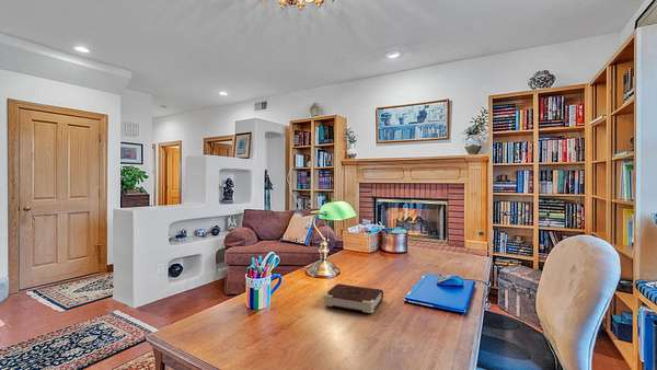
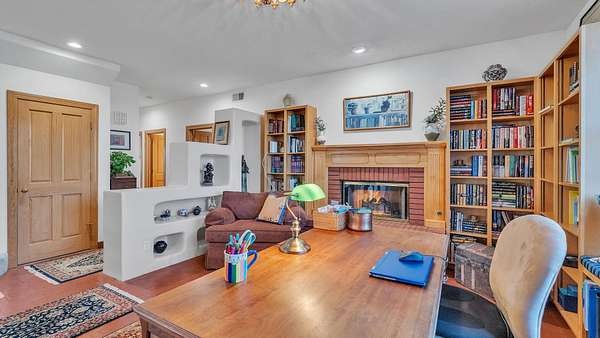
- book [322,282,384,314]
